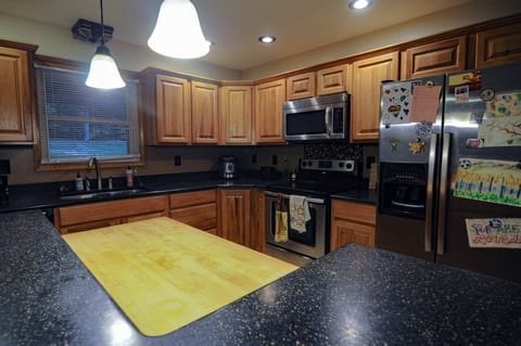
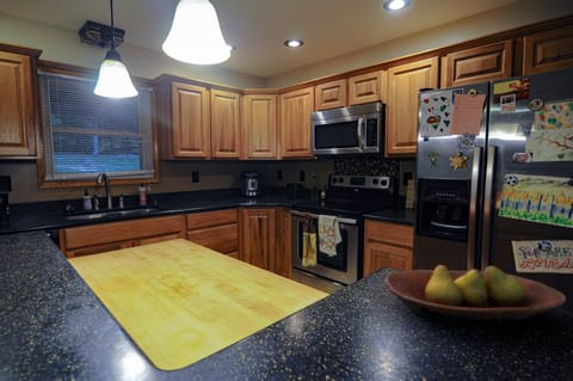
+ fruit bowl [383,264,567,322]
